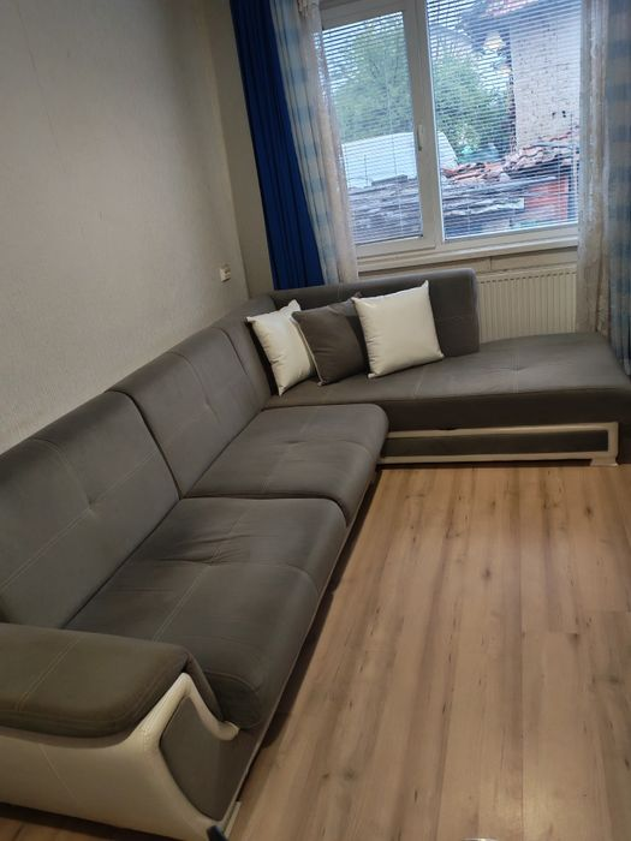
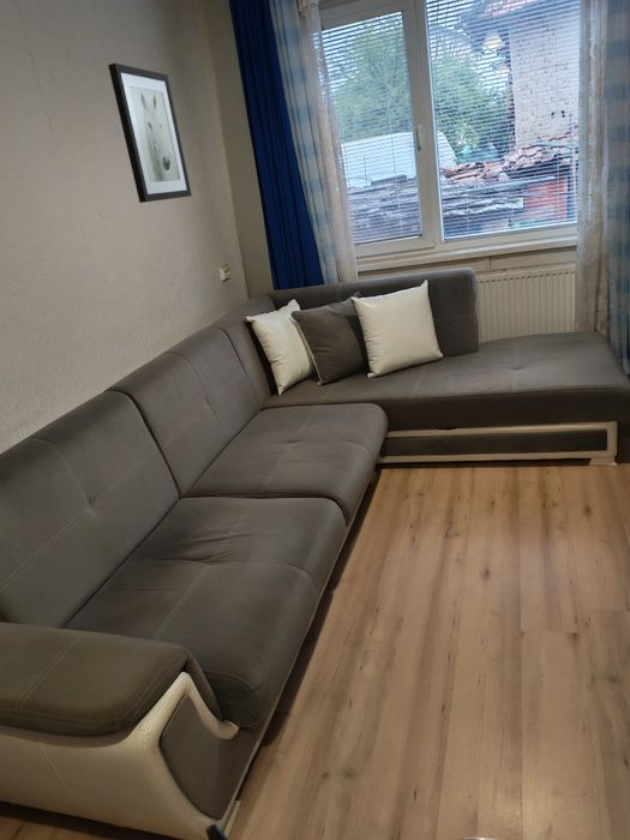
+ wall art [107,62,193,204]
